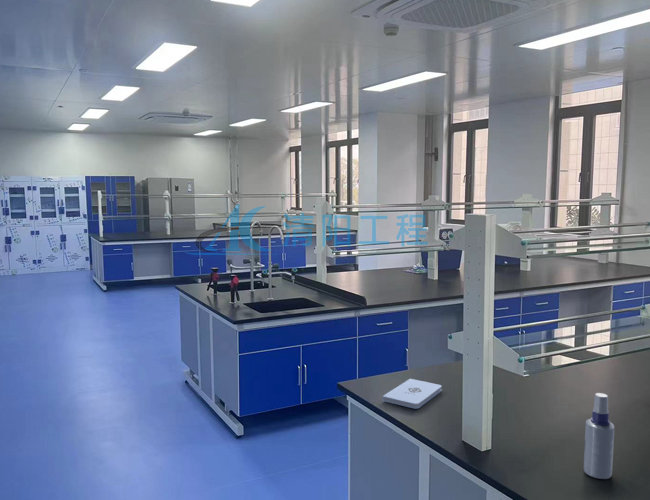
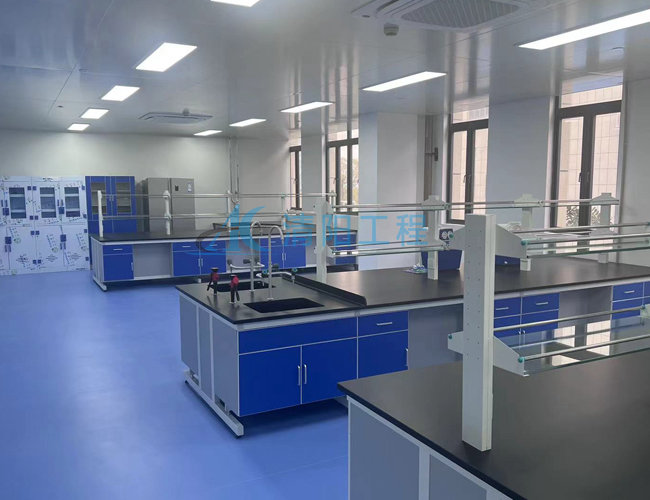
- notepad [382,378,443,410]
- spray bottle [583,392,615,480]
